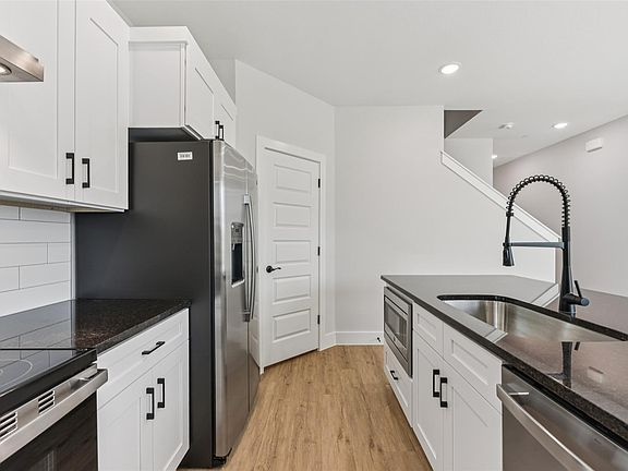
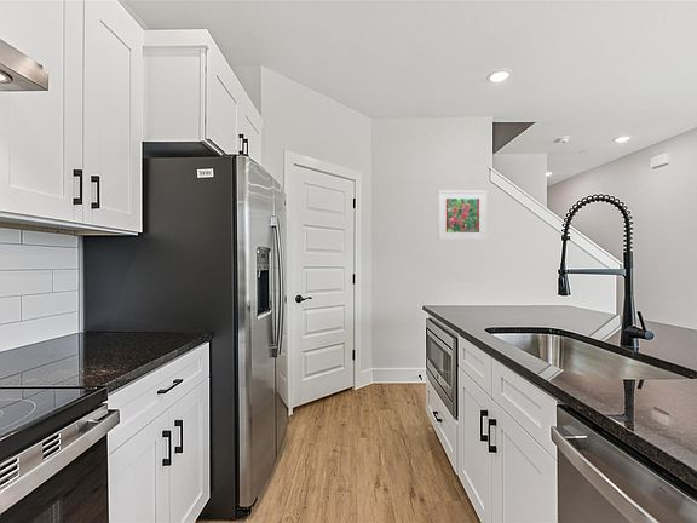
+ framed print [437,190,489,241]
